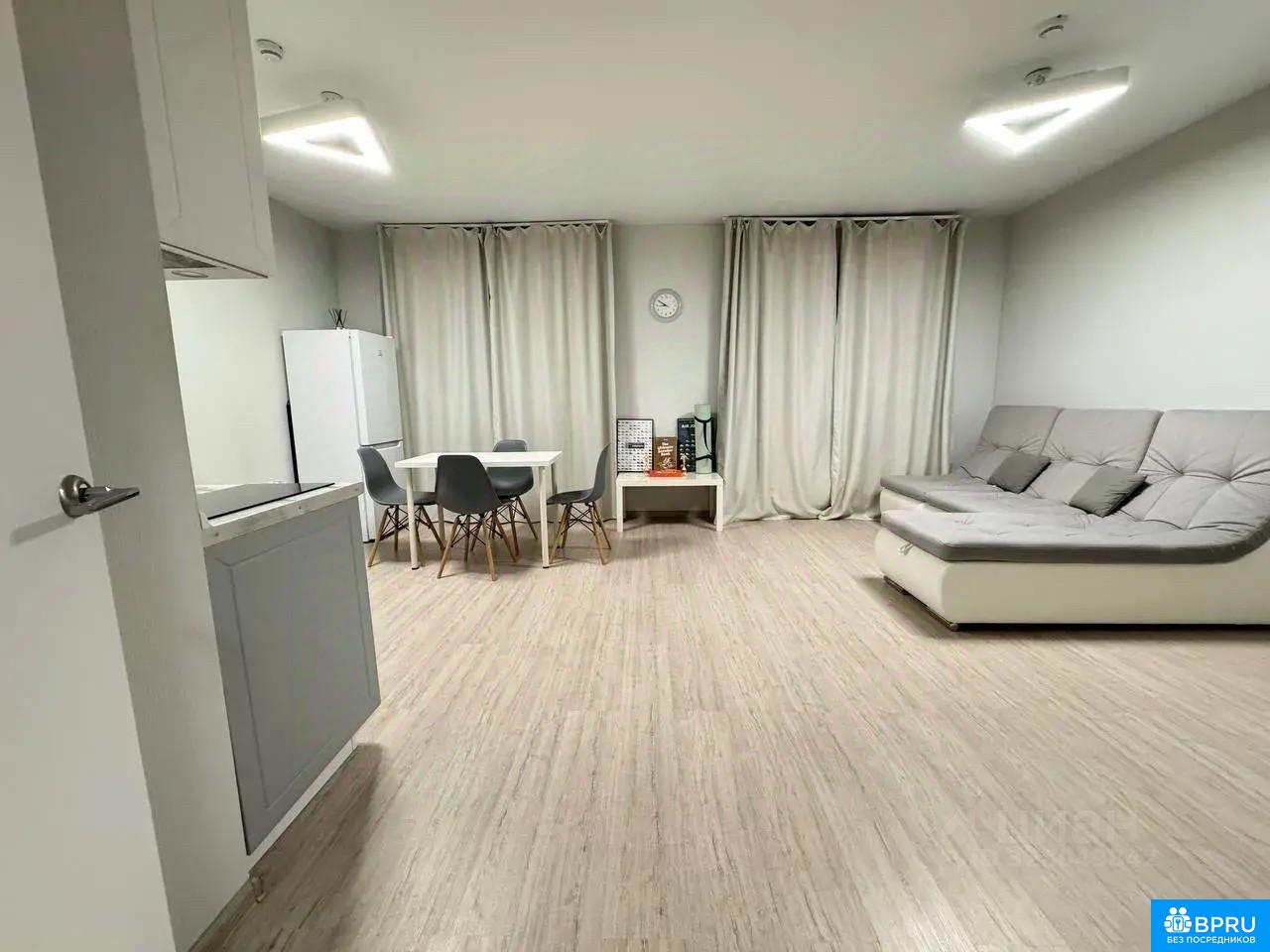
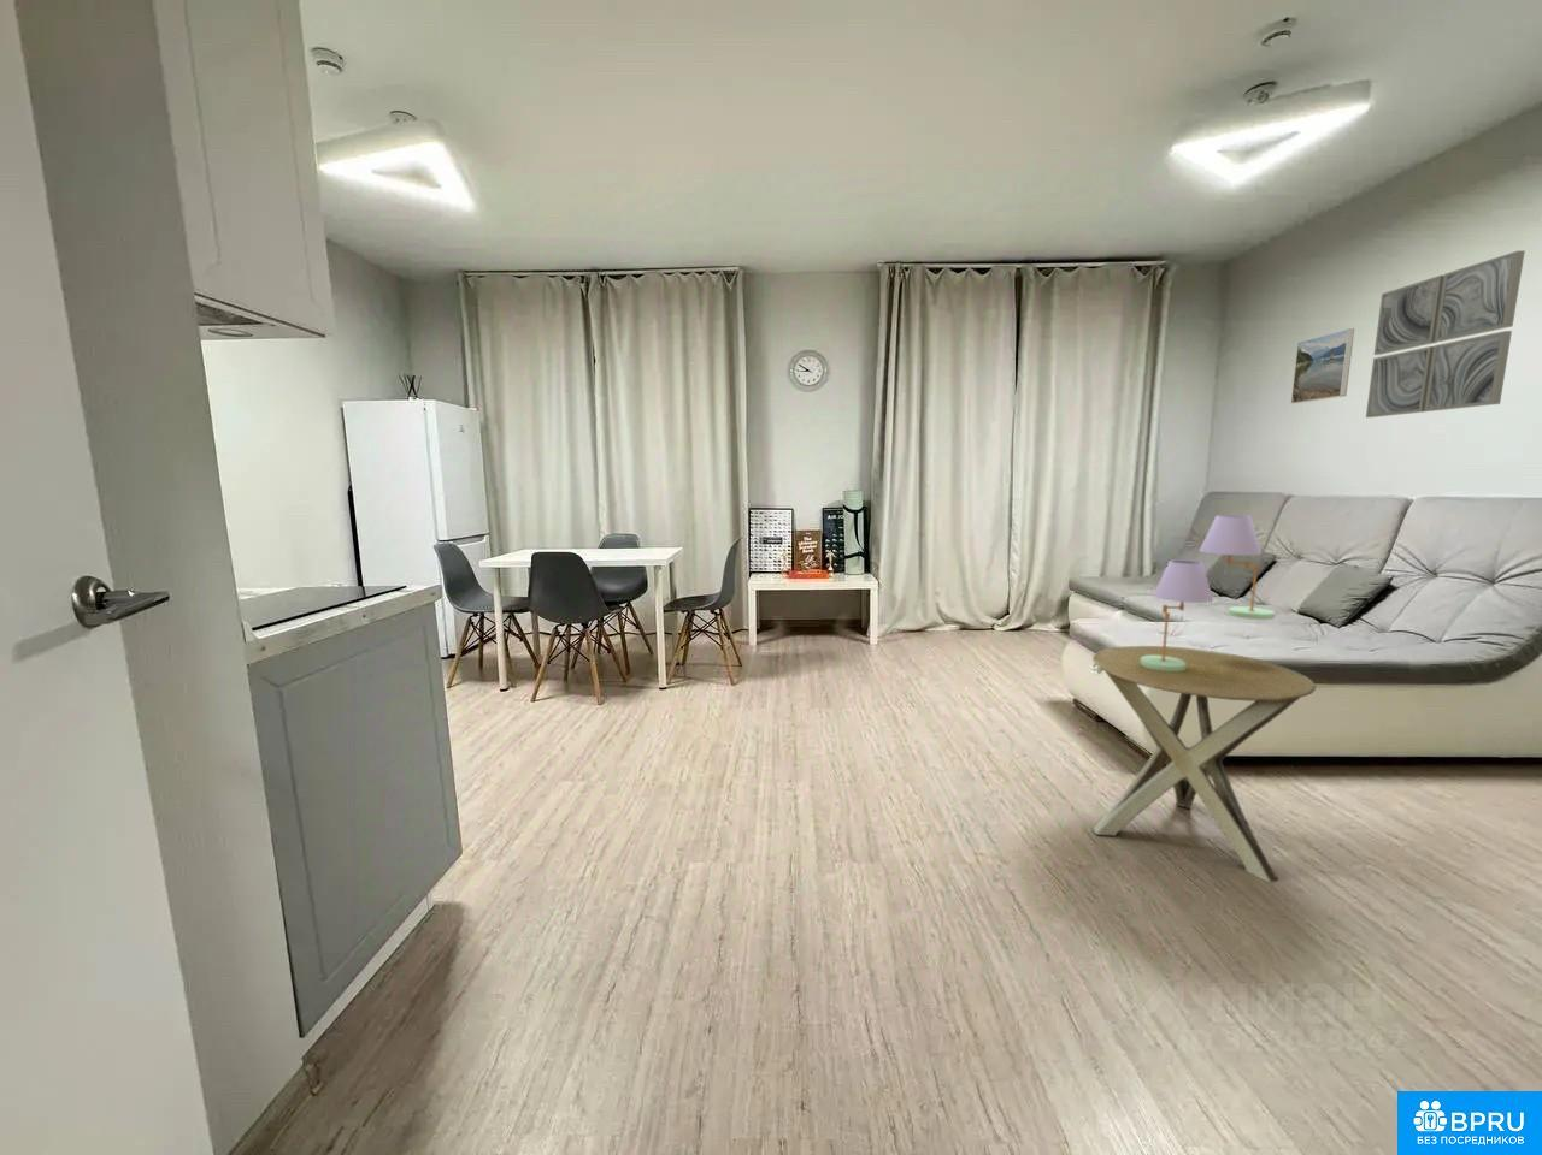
+ wall art [1365,249,1526,419]
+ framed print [1291,328,1355,404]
+ side table [1092,645,1316,883]
+ table lamp [1141,513,1277,671]
